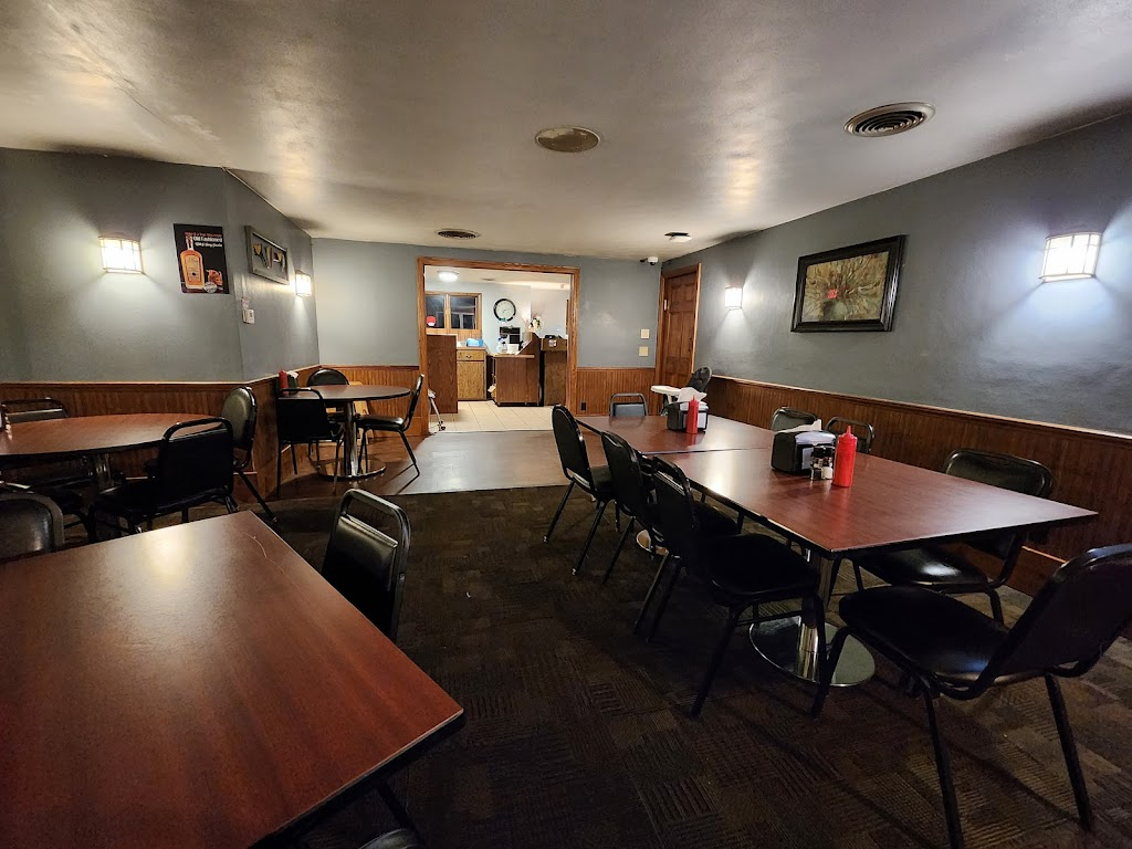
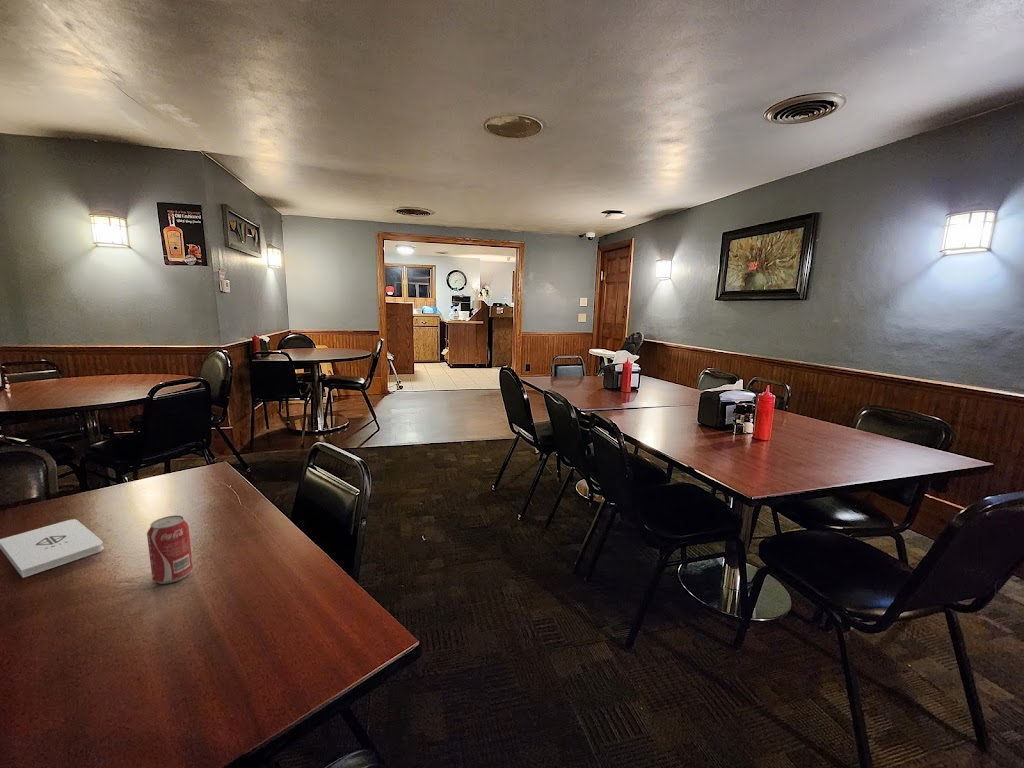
+ notepad [0,518,105,579]
+ beverage can [146,514,194,585]
